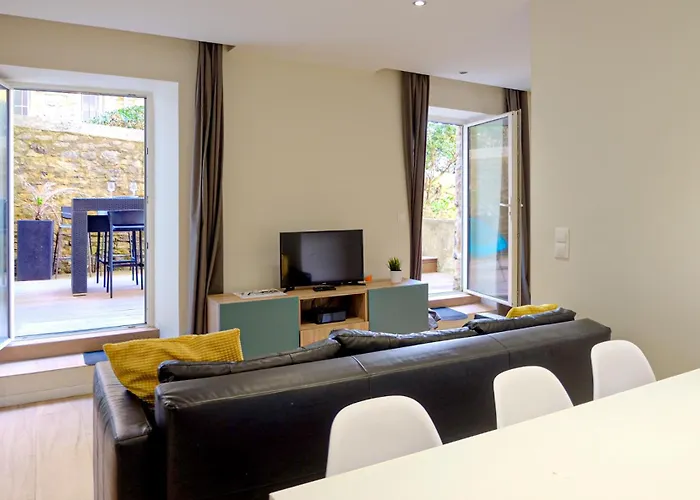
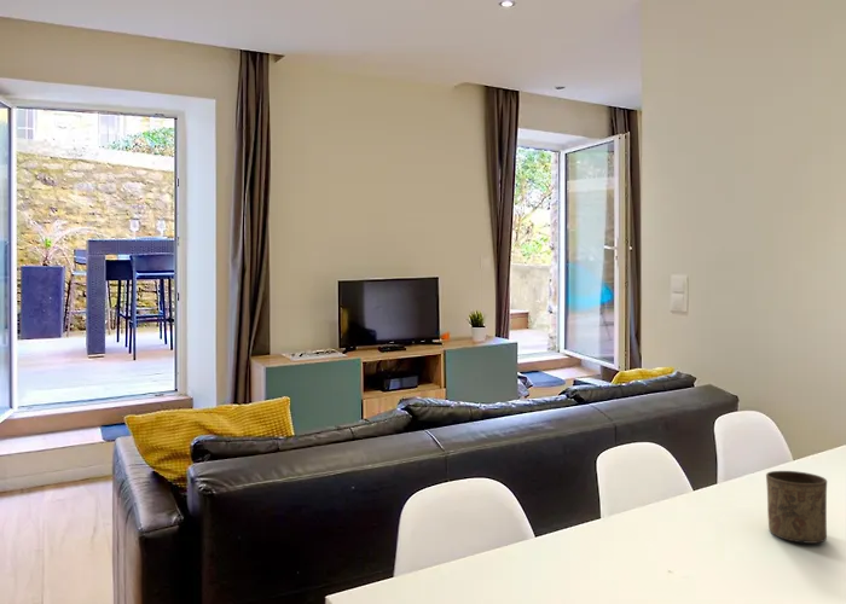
+ cup [765,470,828,545]
